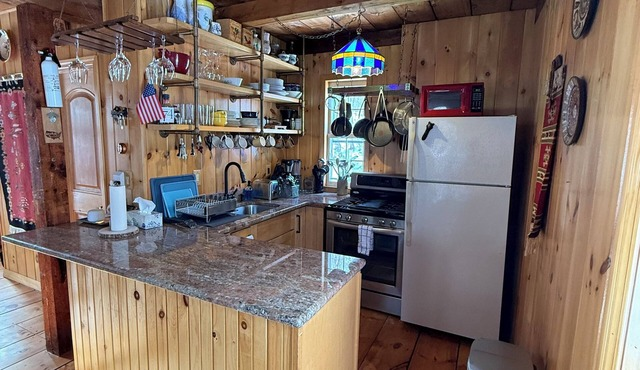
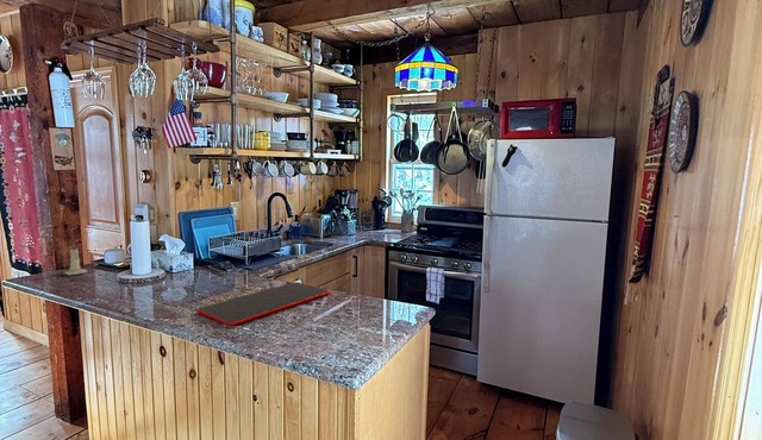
+ cutting board [196,281,331,326]
+ candle [64,243,88,276]
